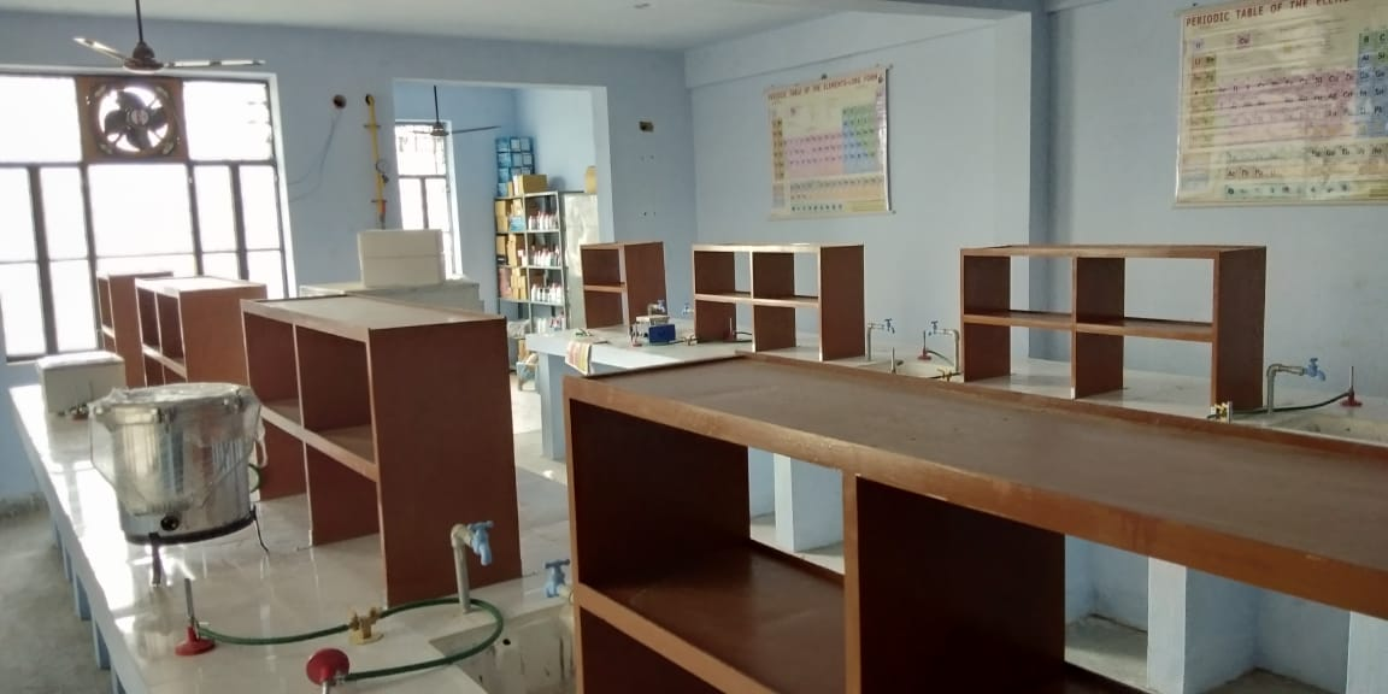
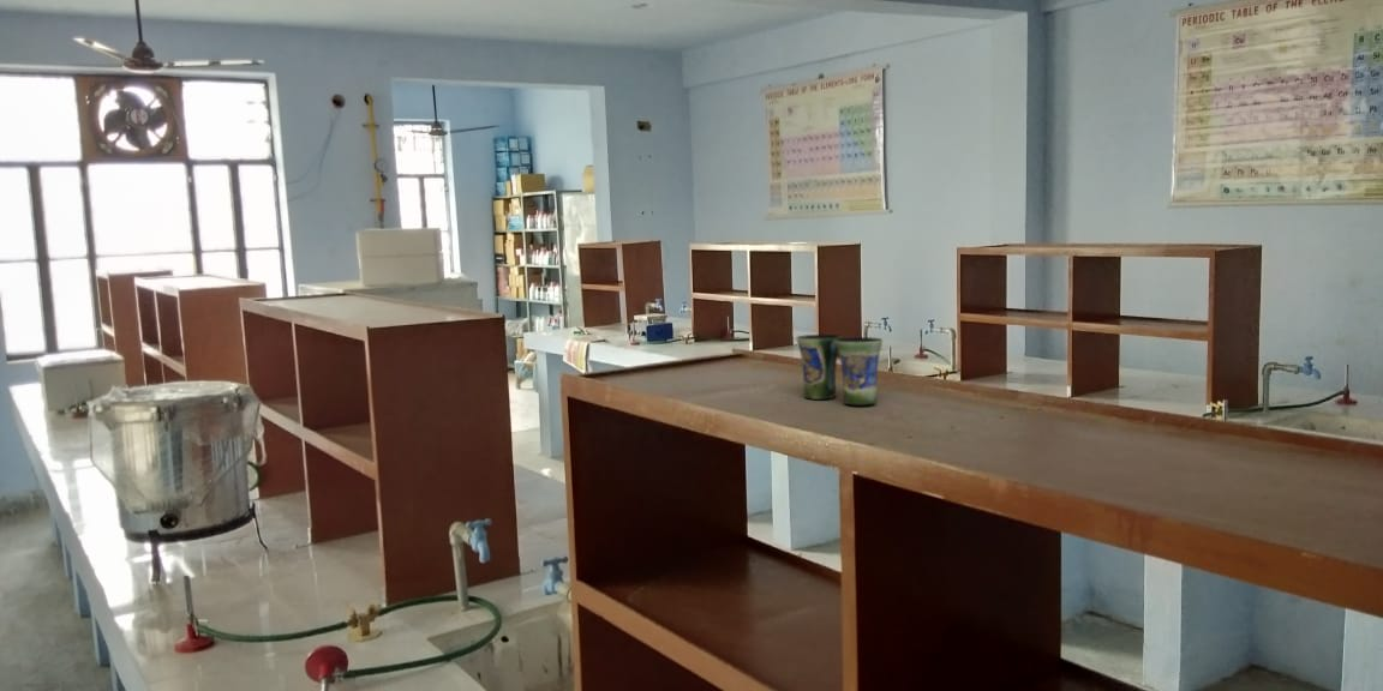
+ cup [796,334,884,407]
